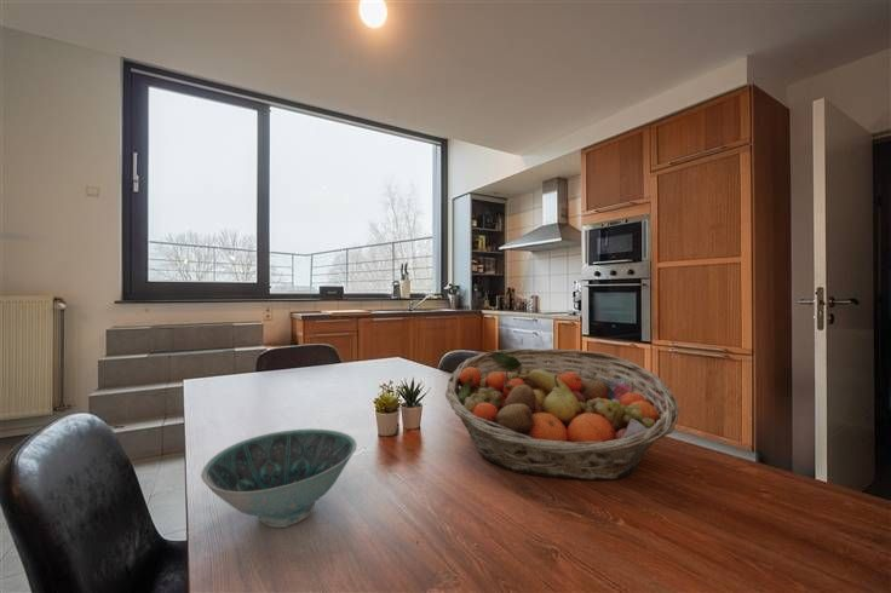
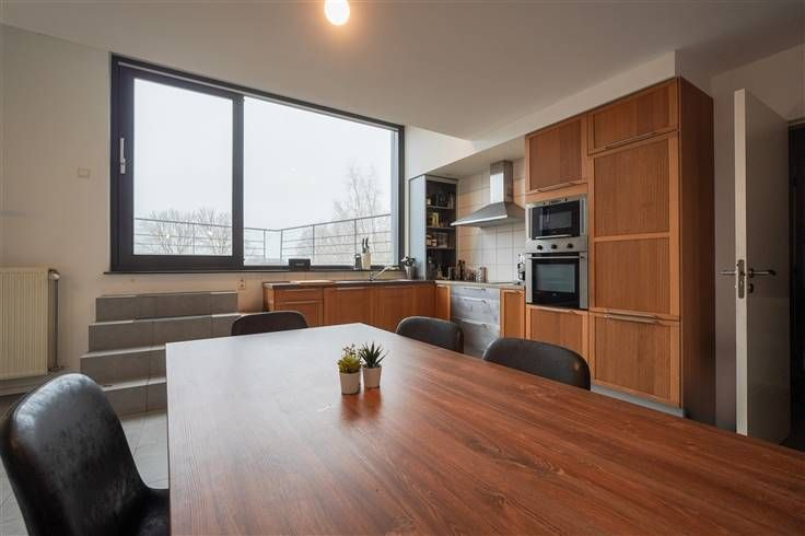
- fruit basket [444,347,680,482]
- bowl [200,428,358,529]
